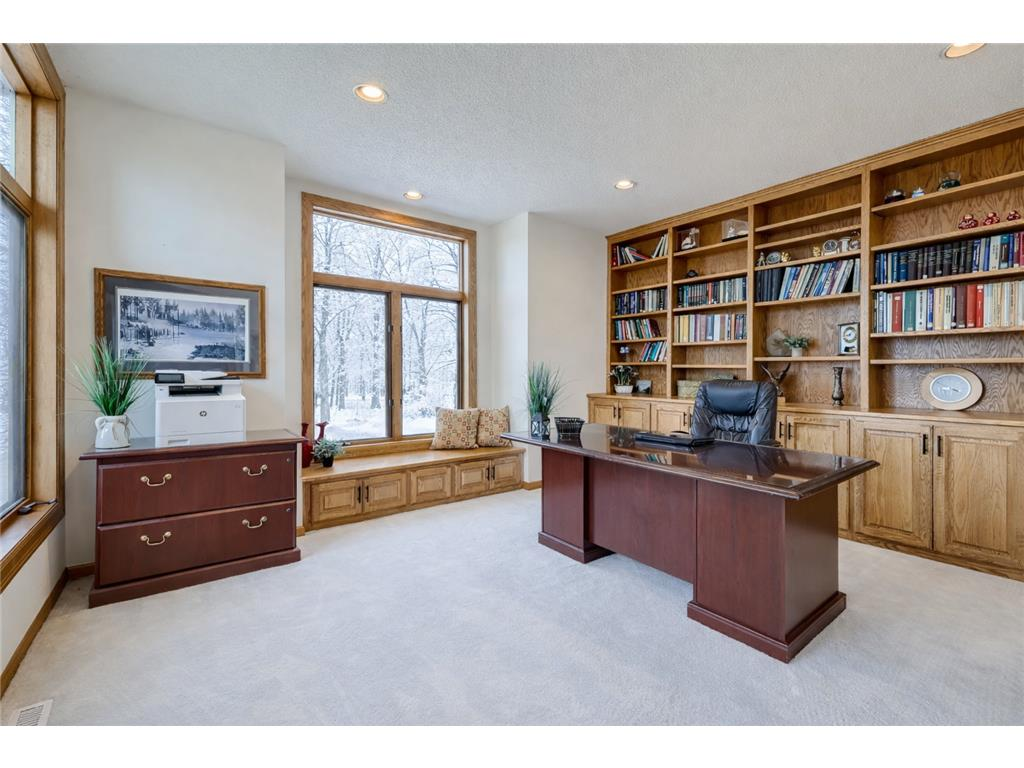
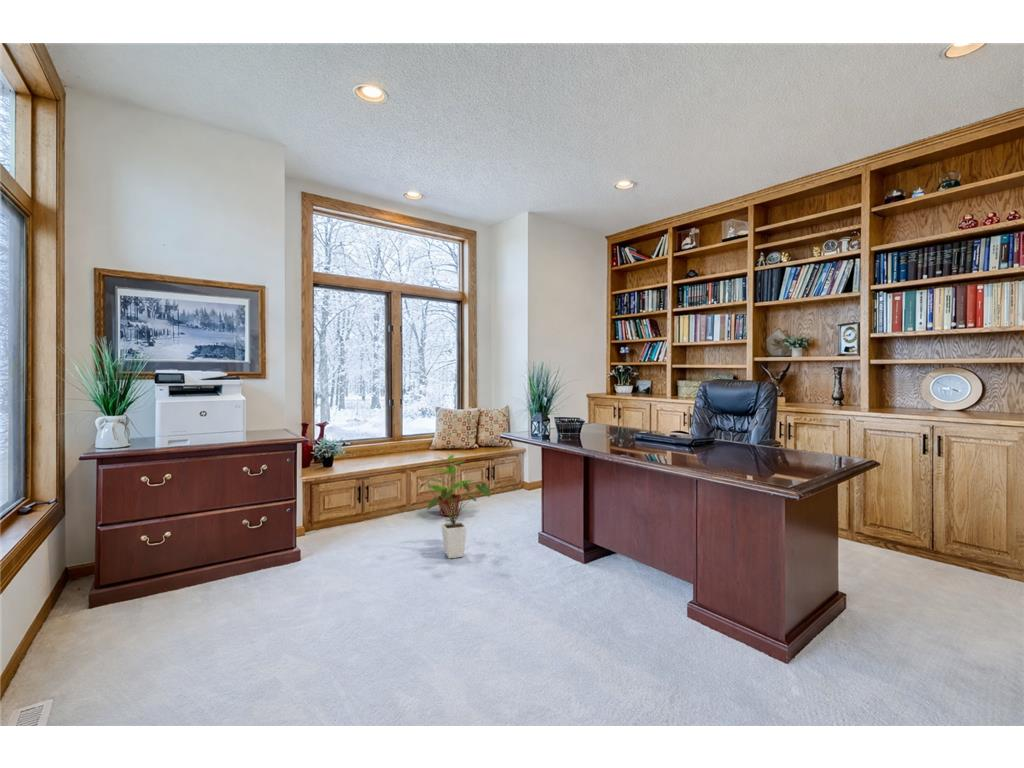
+ potted plant [425,453,475,517]
+ house plant [418,478,492,559]
